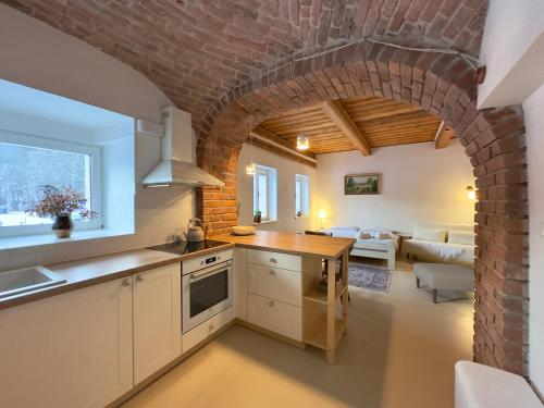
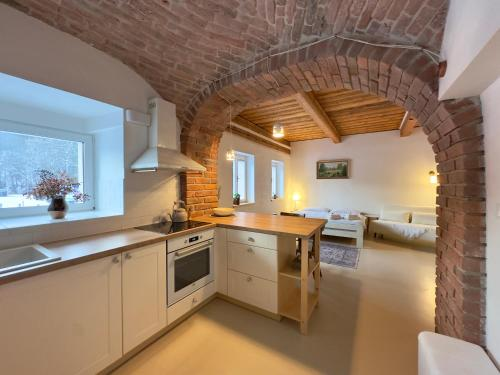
- ottoman [412,262,475,305]
